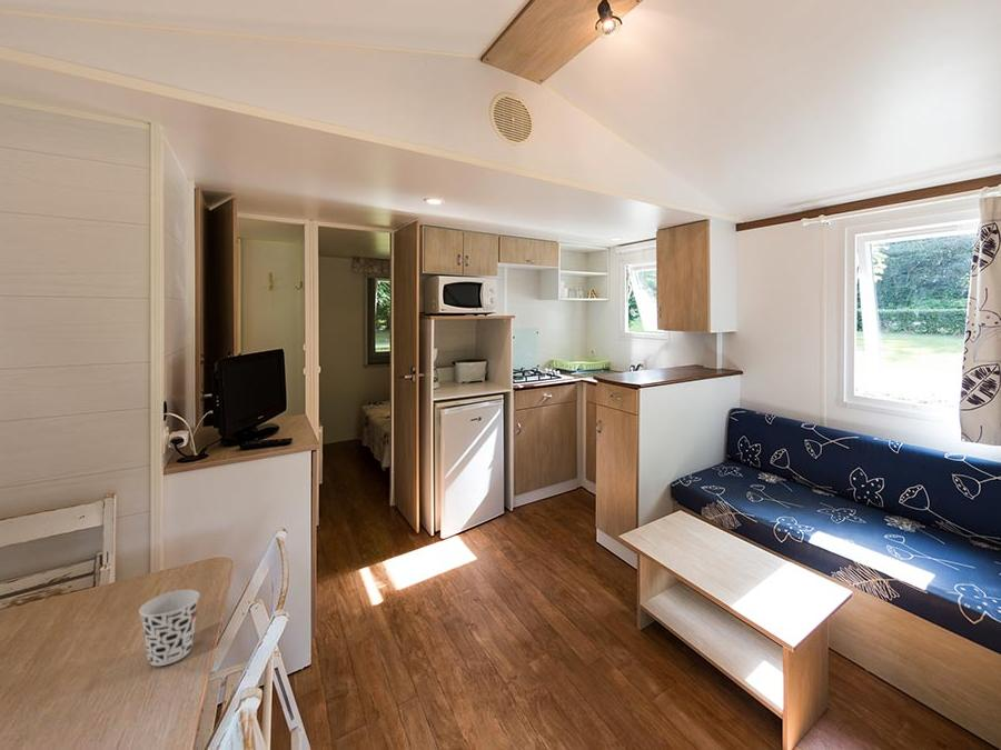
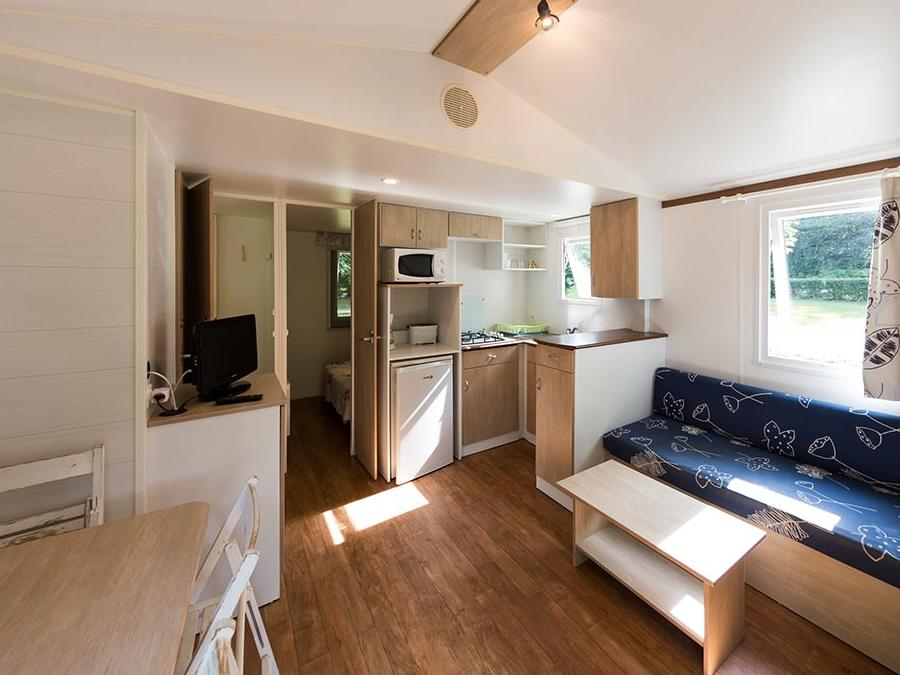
- cup [138,589,201,667]
